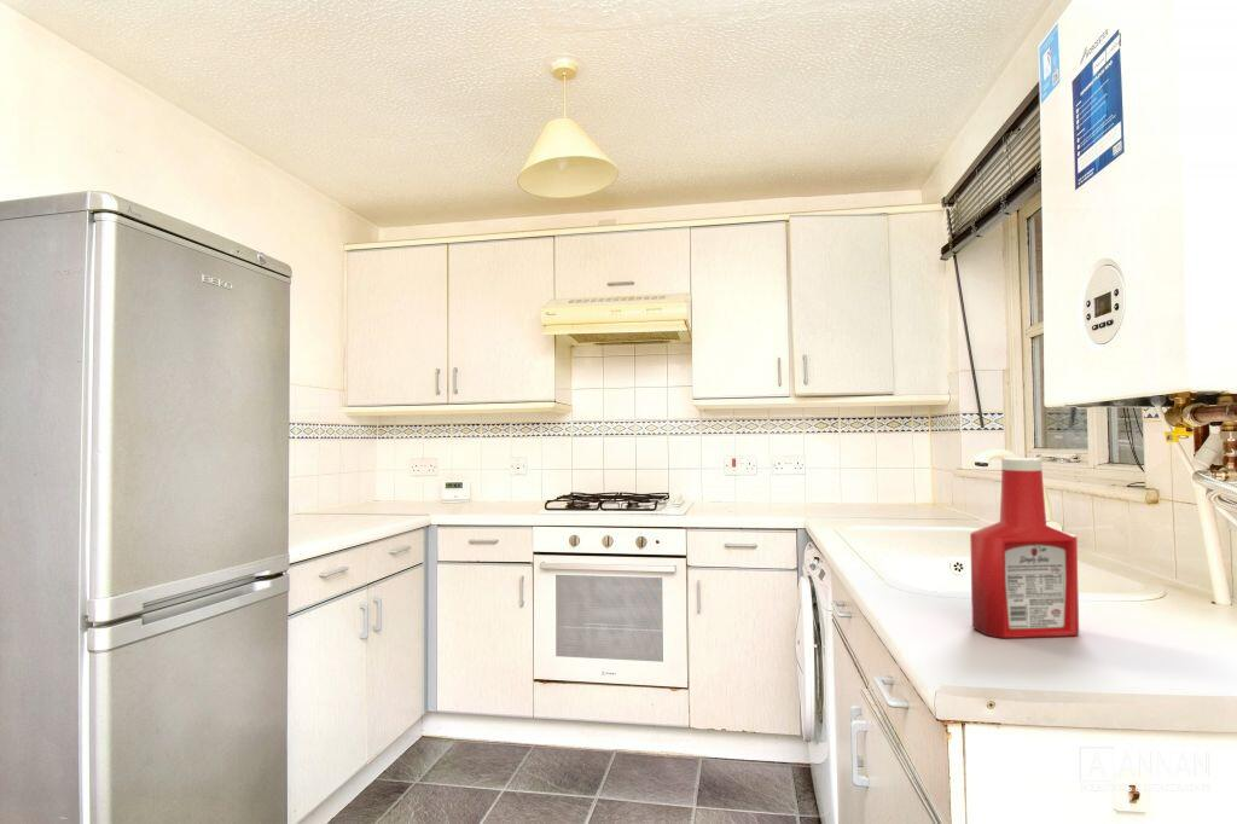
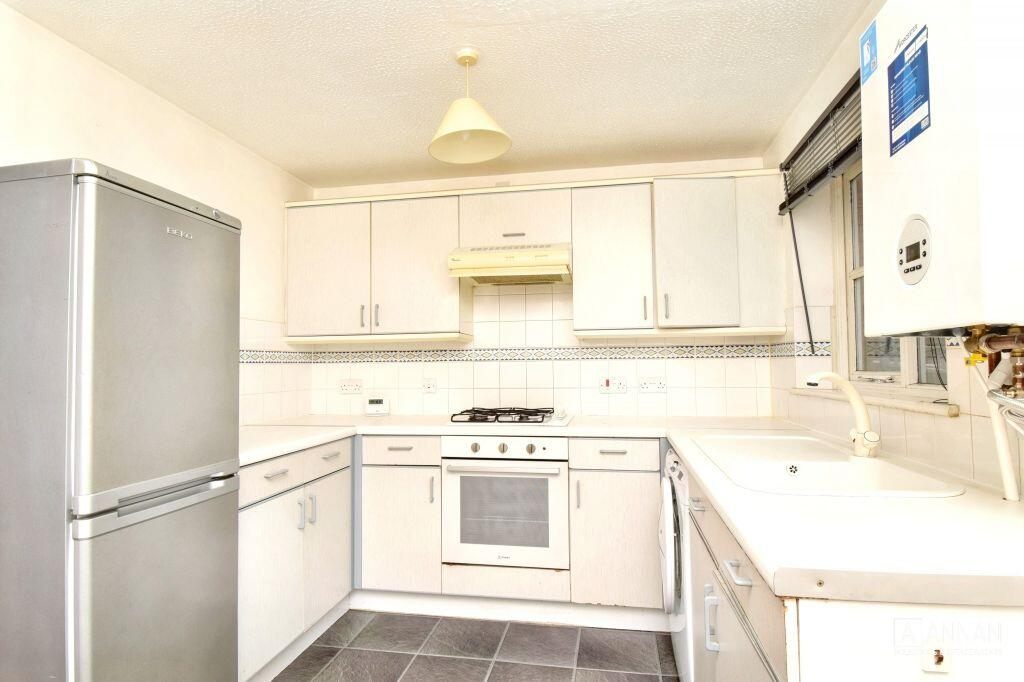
- soap bottle [969,457,1080,639]
